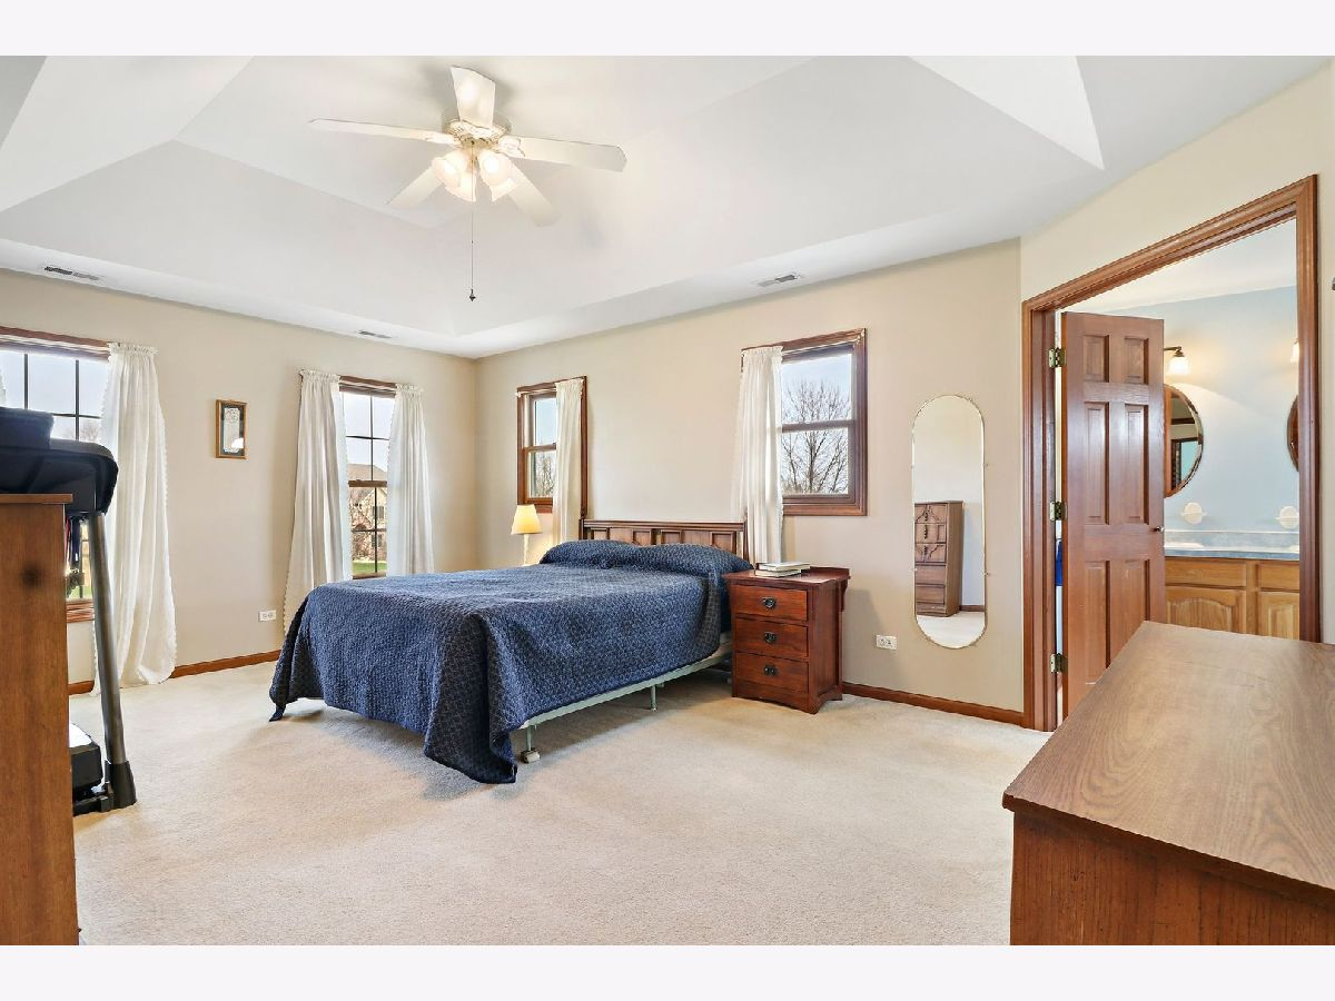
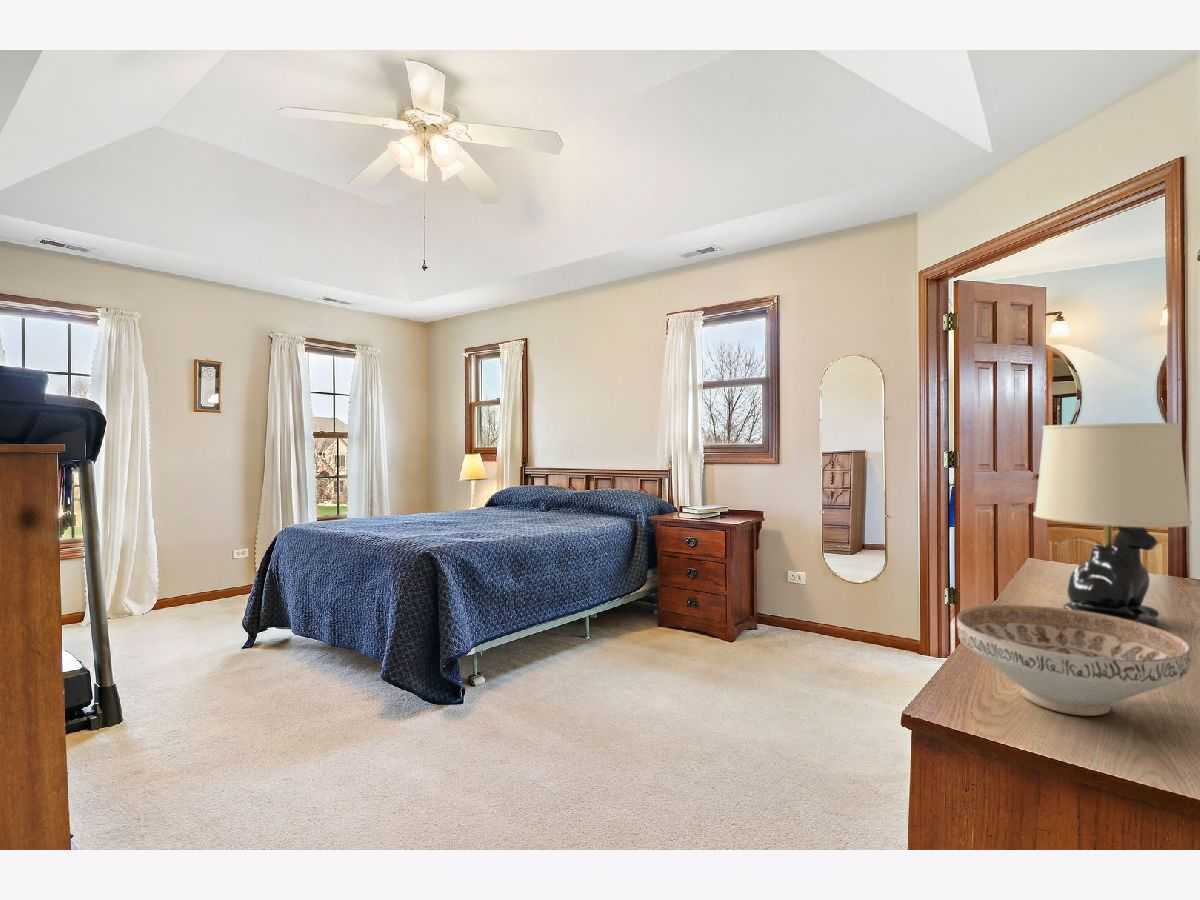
+ table lamp [1033,422,1193,626]
+ decorative bowl [956,604,1193,717]
